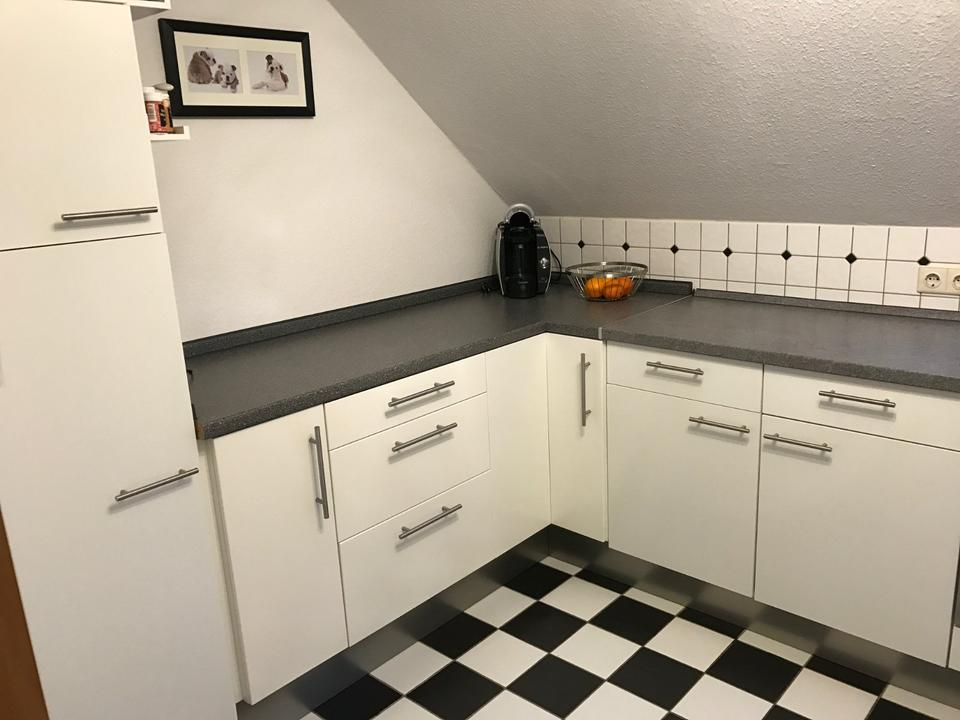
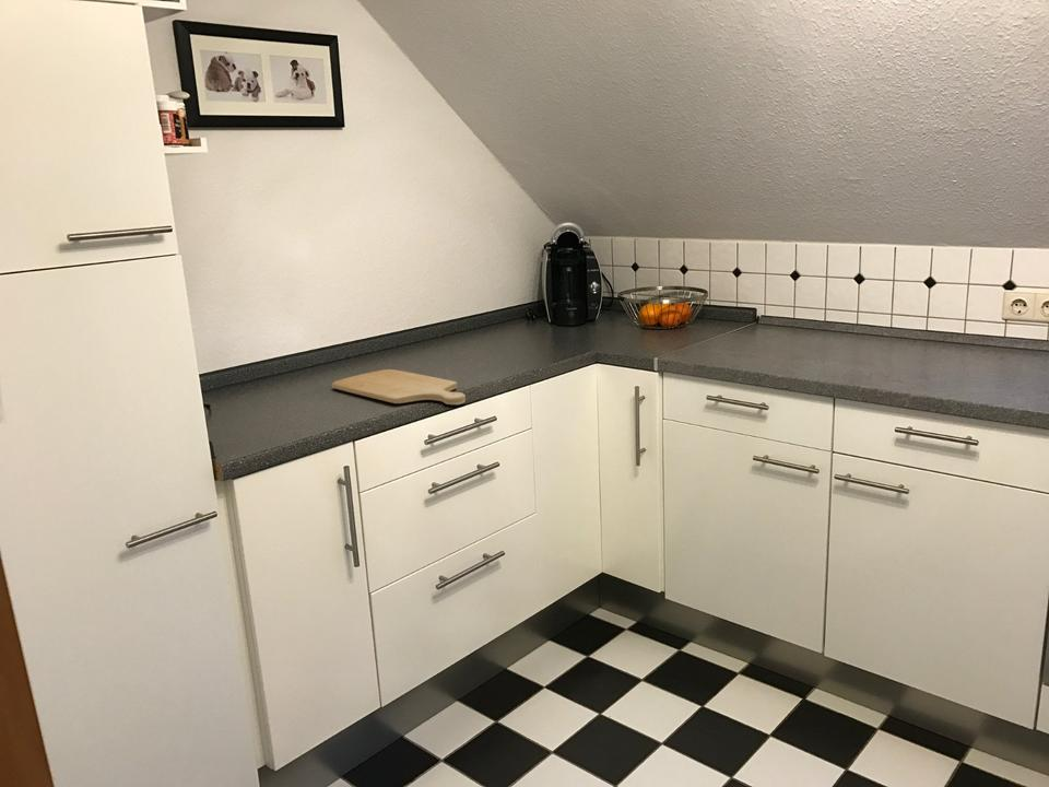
+ chopping board [331,368,467,406]
